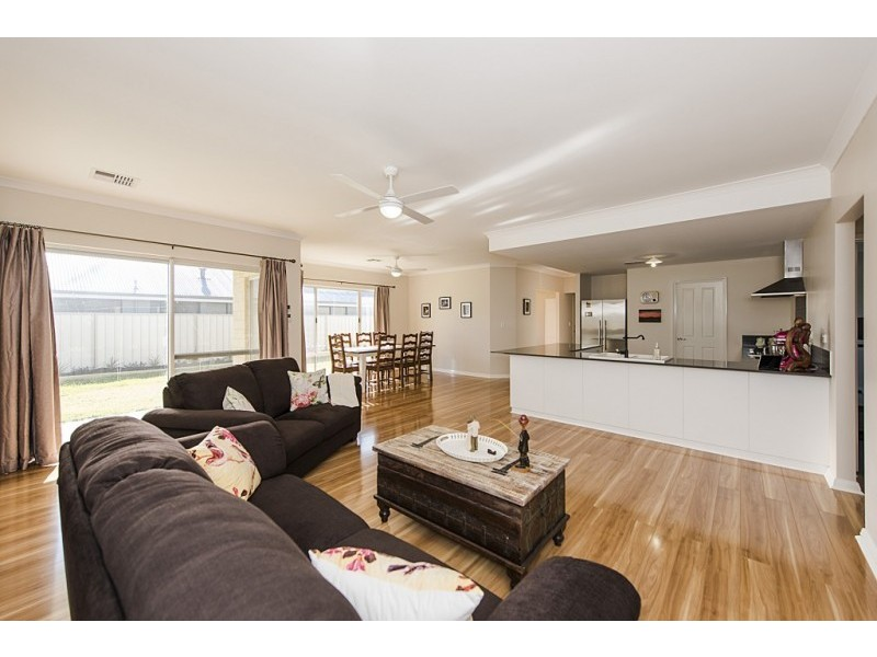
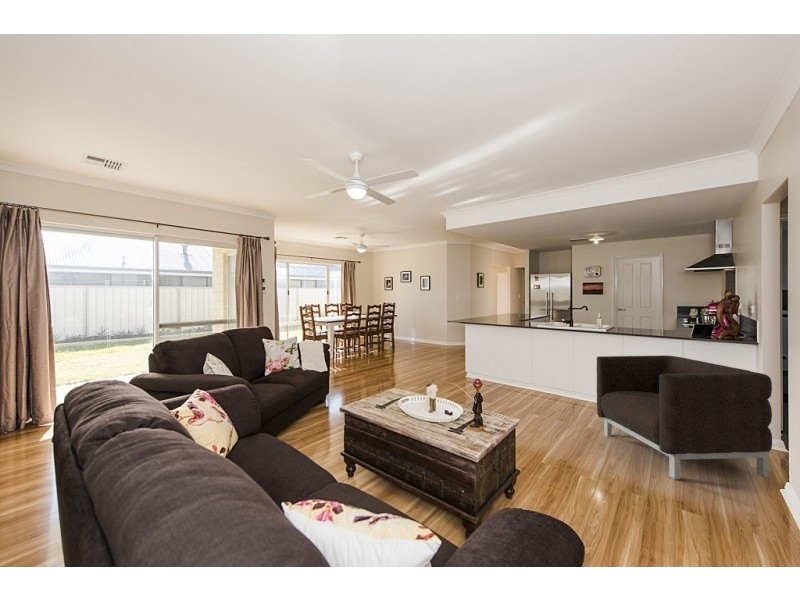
+ armchair [596,355,773,480]
